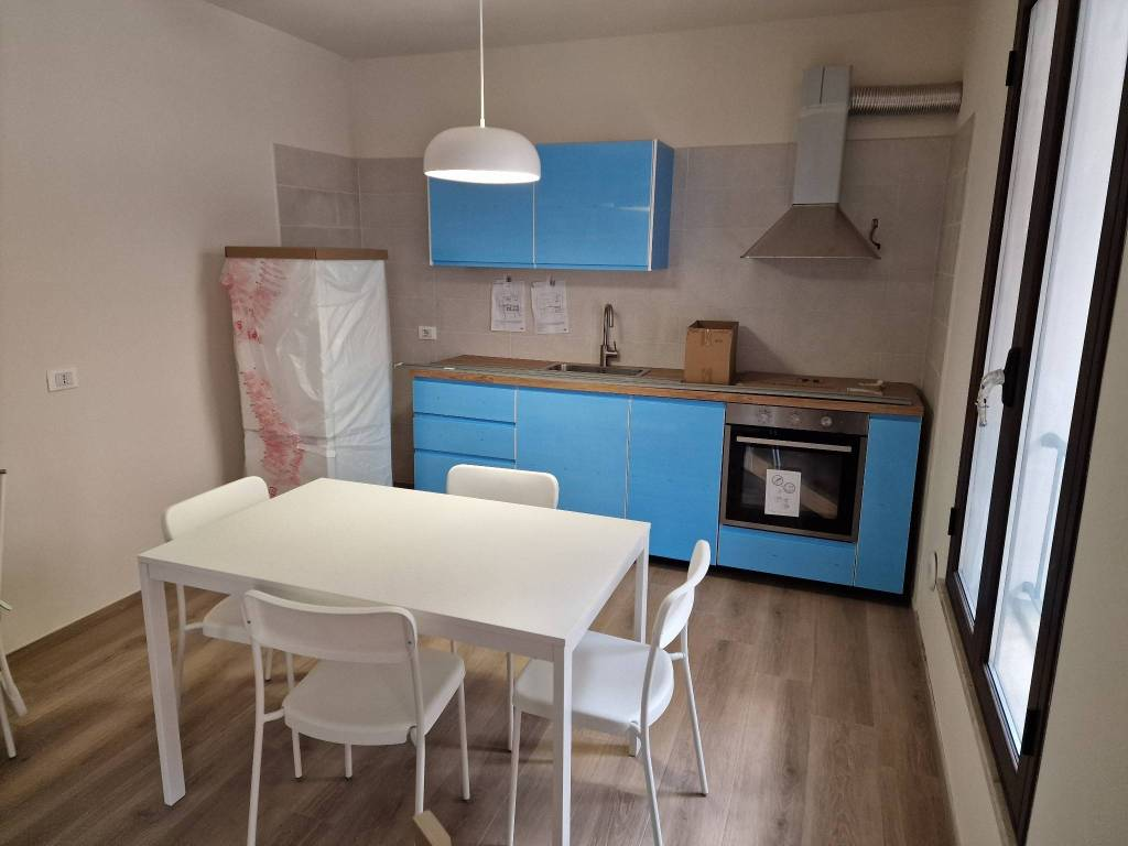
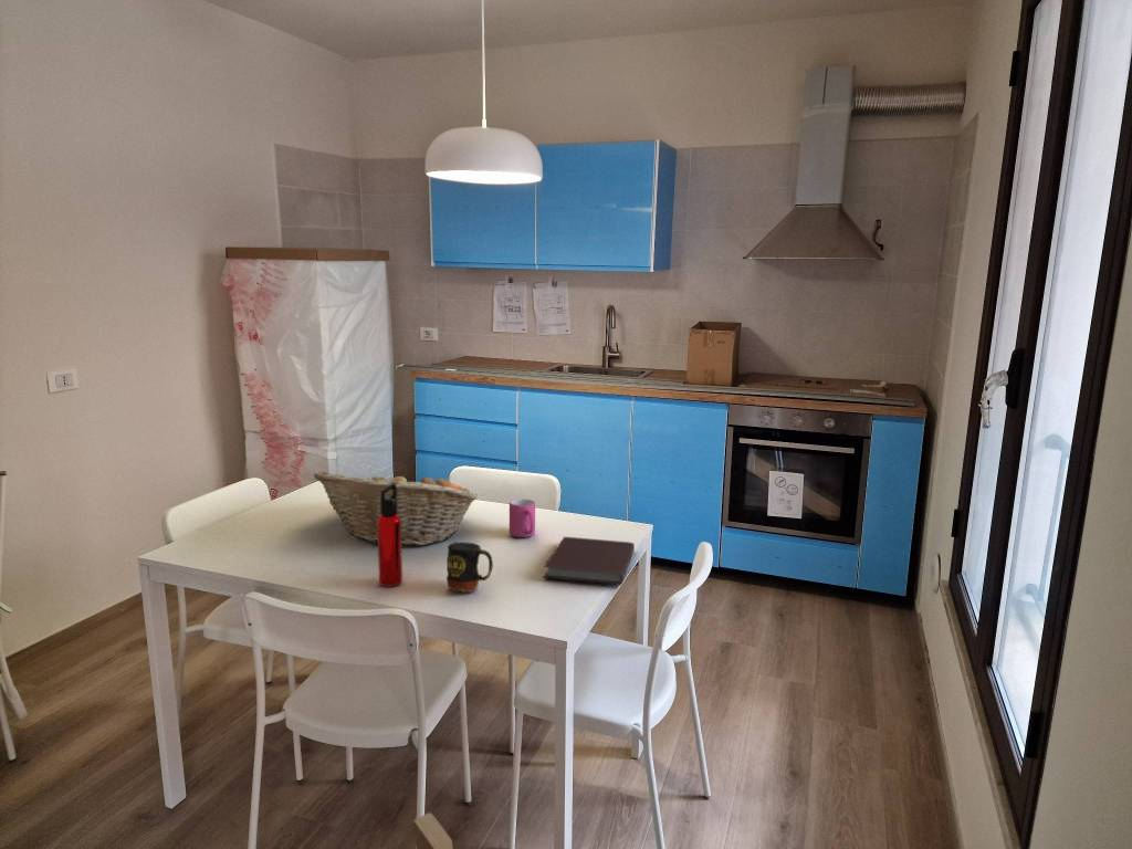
+ water bottle [377,483,403,587]
+ fruit basket [313,467,479,546]
+ mug [509,497,536,538]
+ mug [446,541,494,594]
+ notebook [542,535,636,586]
